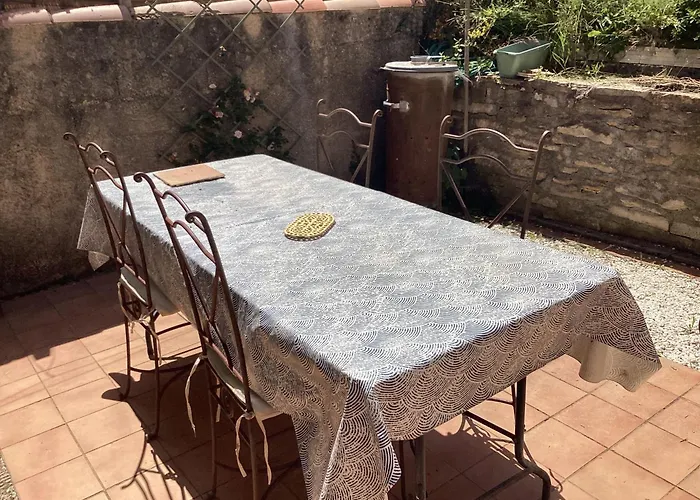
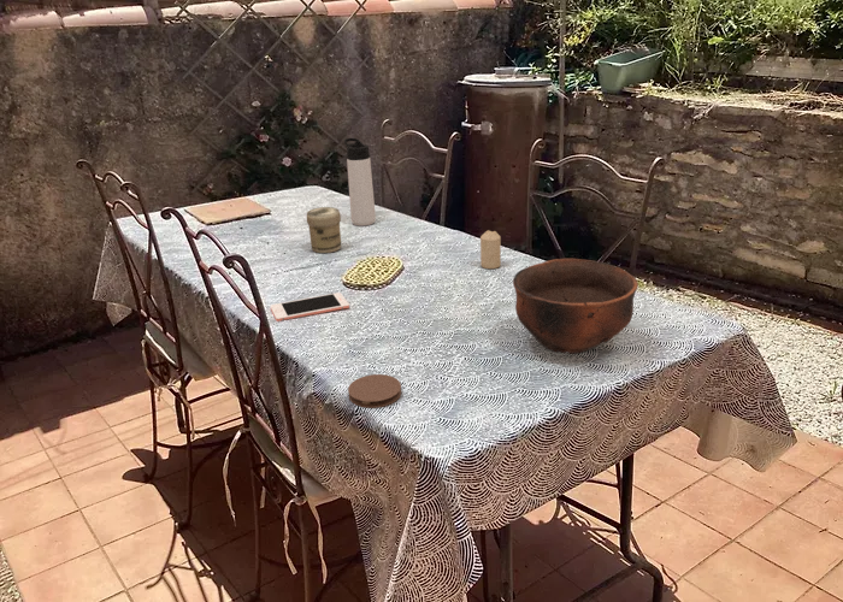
+ bowl [512,258,639,355]
+ thermos bottle [343,137,377,228]
+ coaster [347,373,402,409]
+ cell phone [270,291,350,323]
+ candle [479,229,502,270]
+ jar [306,206,342,254]
